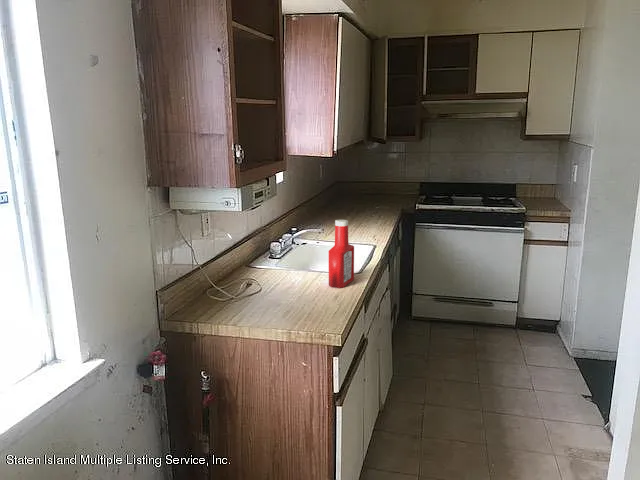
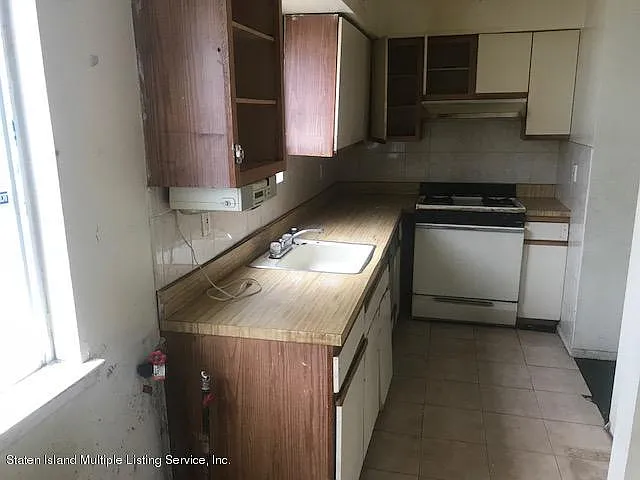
- soap bottle [328,219,355,289]
